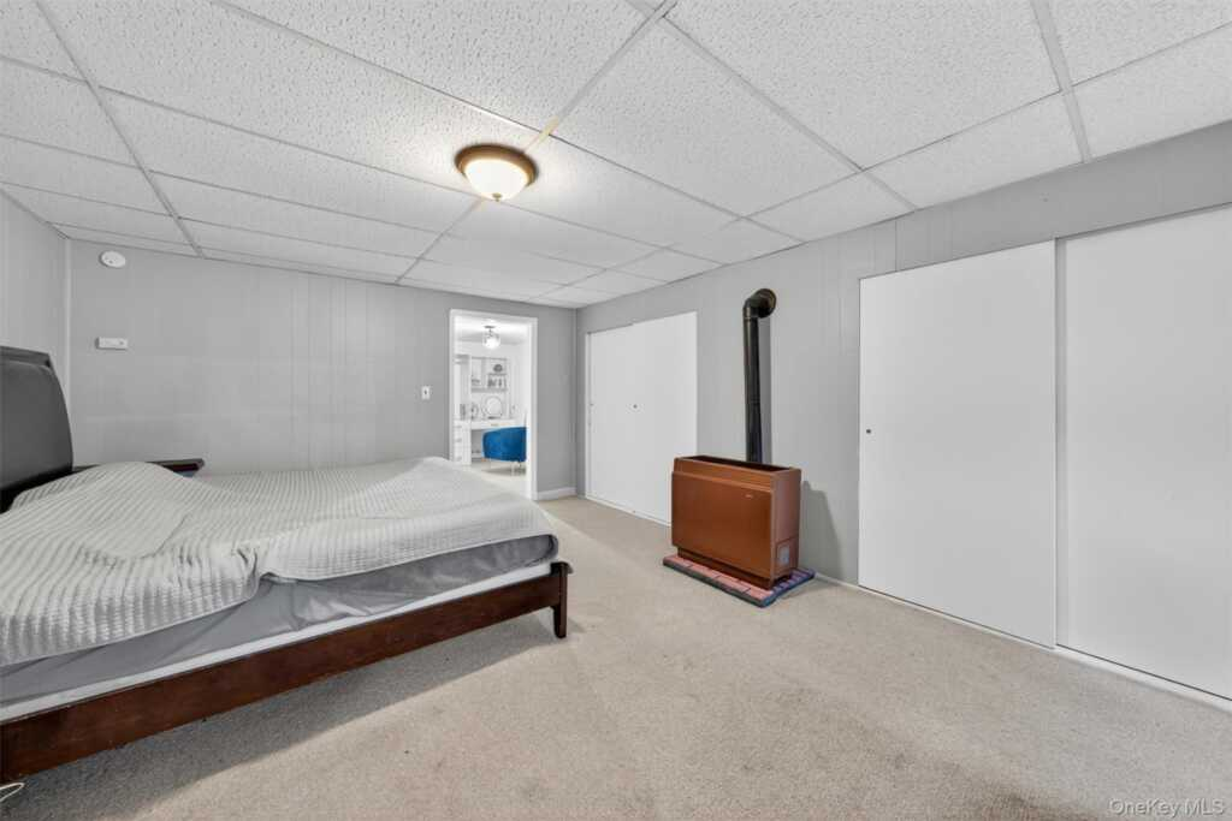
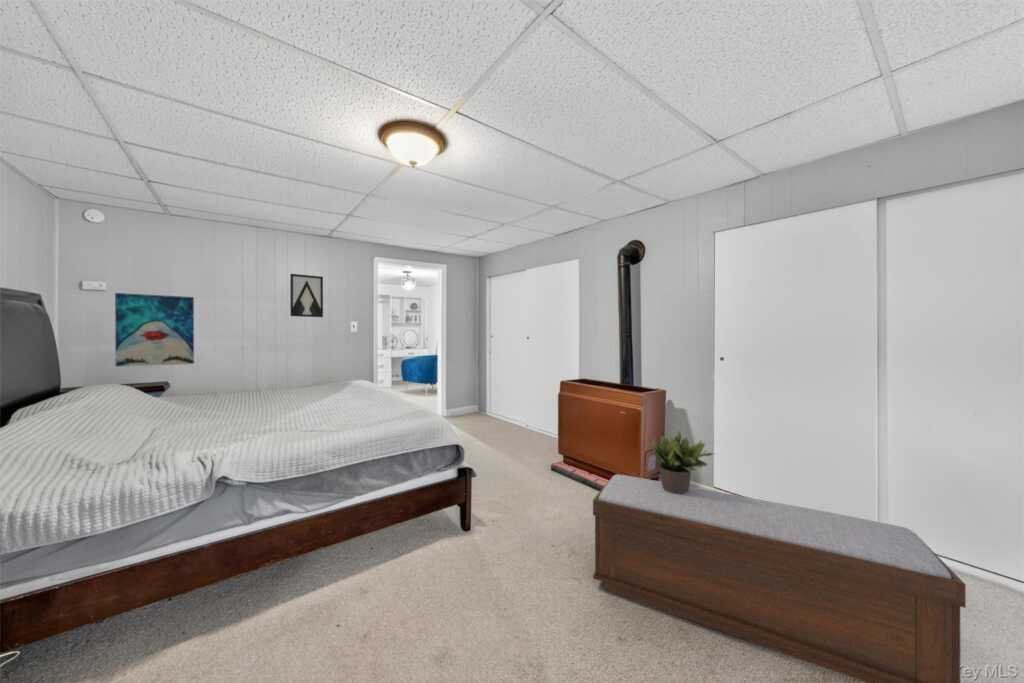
+ wall art [289,273,324,318]
+ wall art [114,292,195,367]
+ bench [592,473,967,683]
+ potted plant [649,429,715,494]
